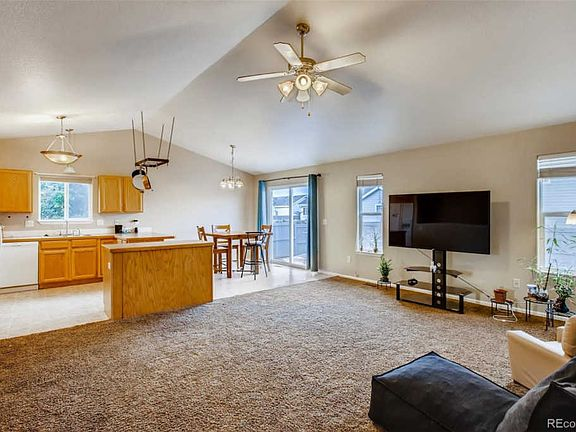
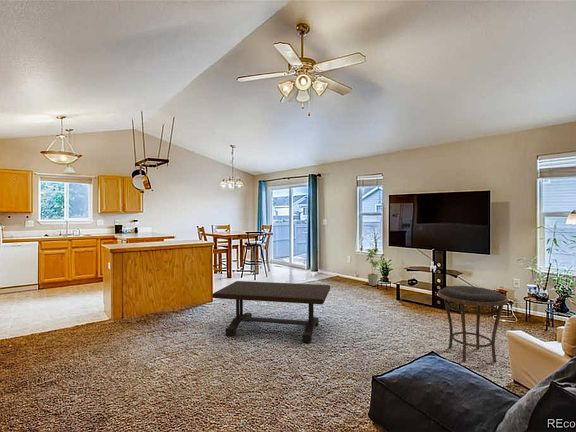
+ coffee table [211,280,331,344]
+ side table [437,285,509,362]
+ house plant [365,248,386,287]
